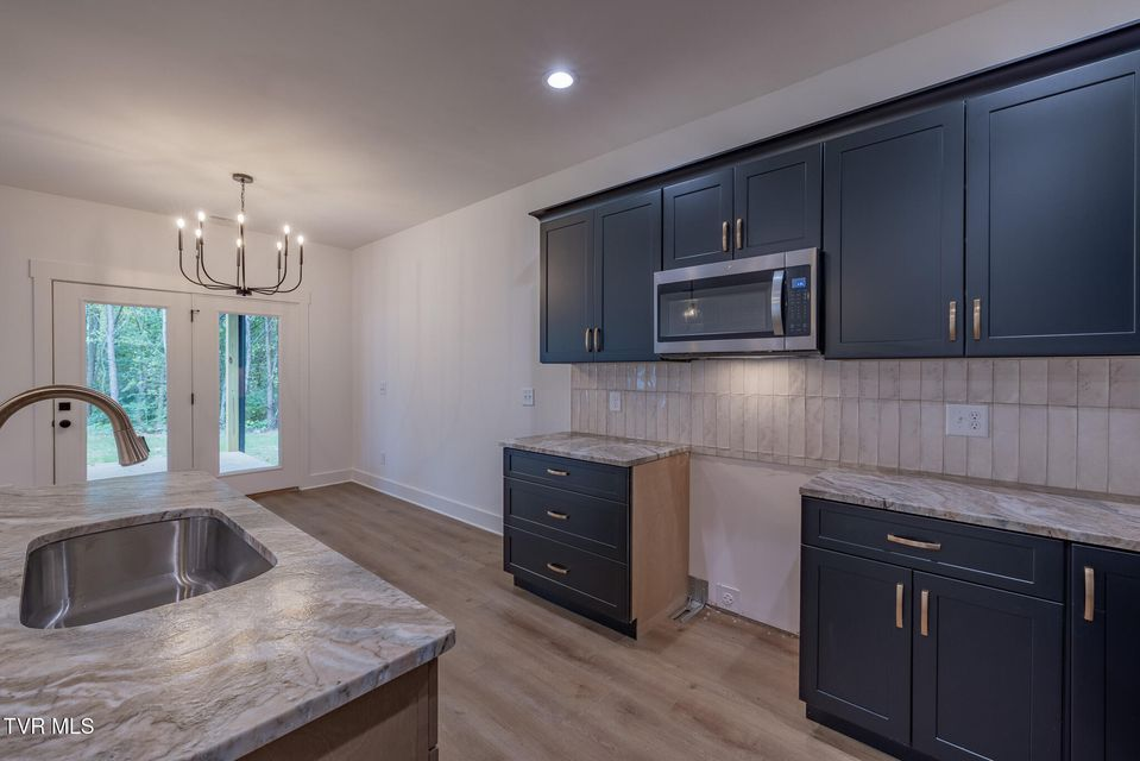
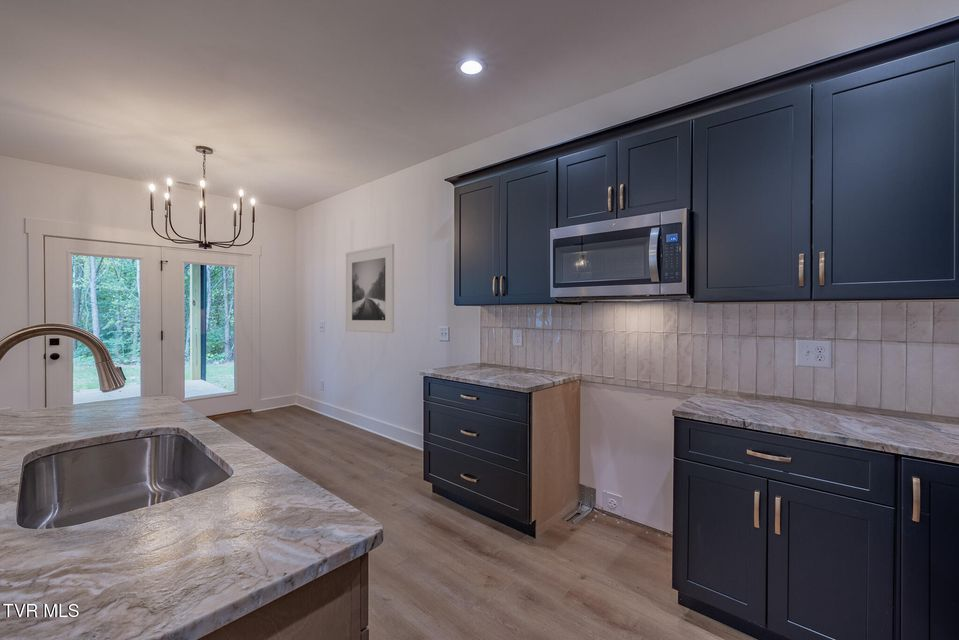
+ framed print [345,243,395,334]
